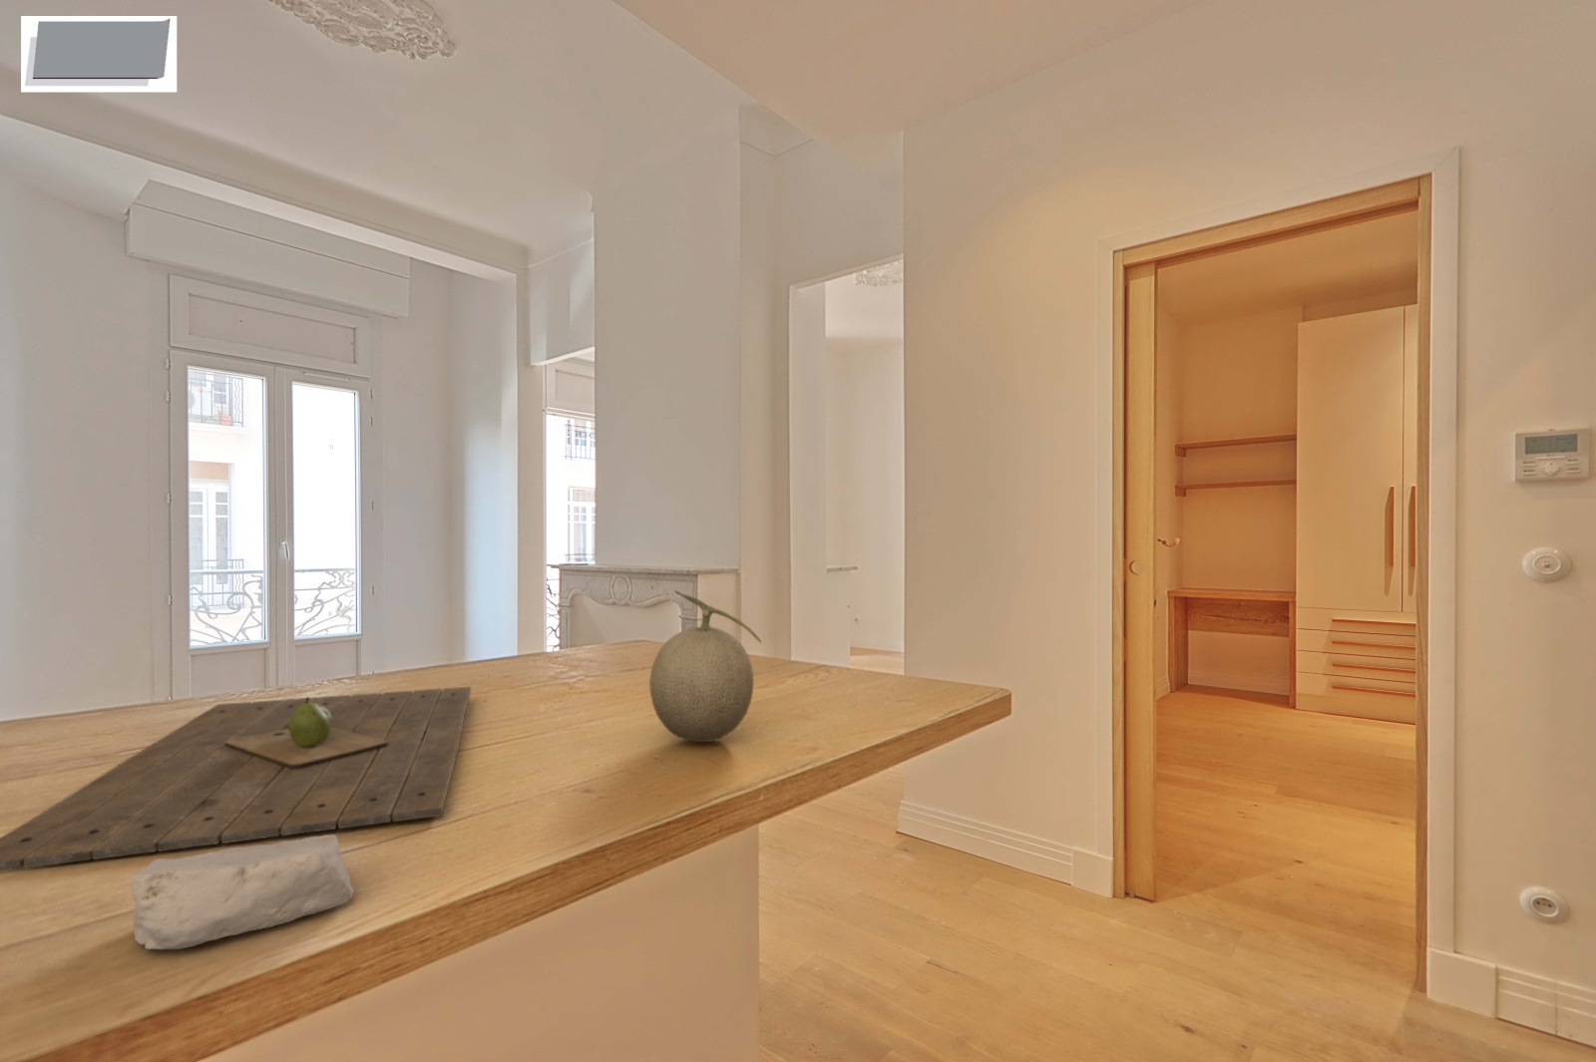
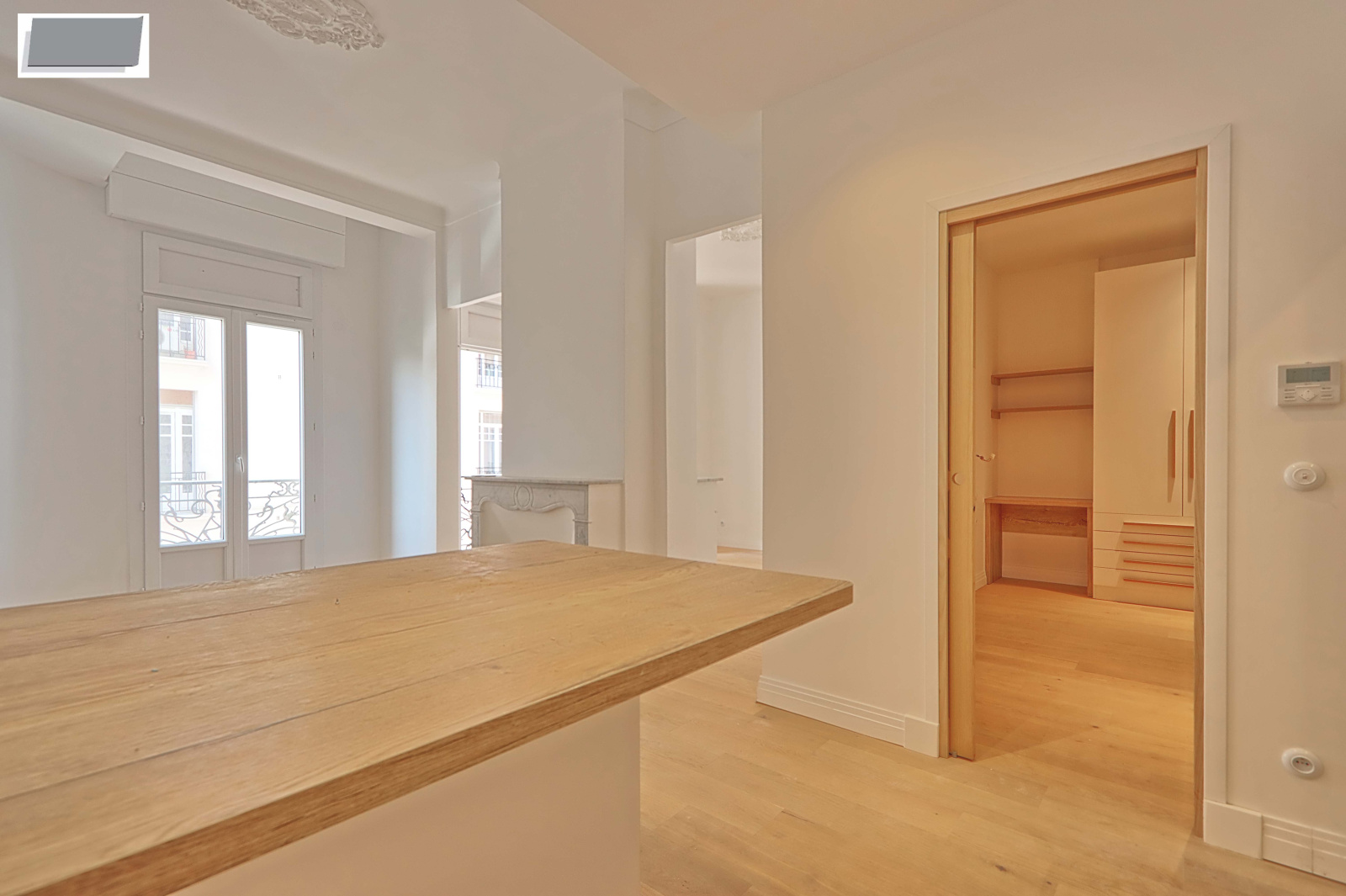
- soap bar [130,833,355,951]
- fruit [649,589,762,743]
- cutting board [0,686,472,872]
